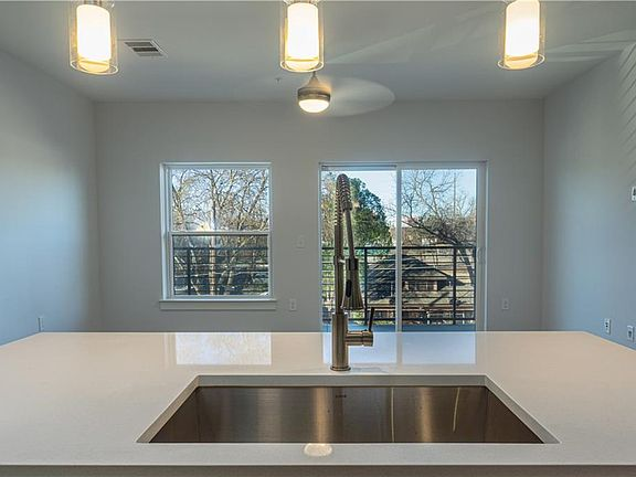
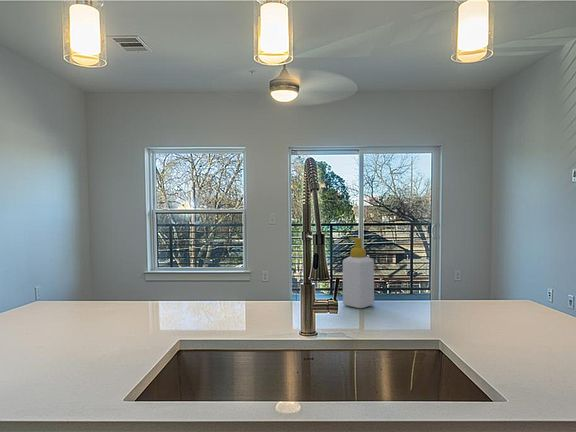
+ soap bottle [342,237,375,309]
